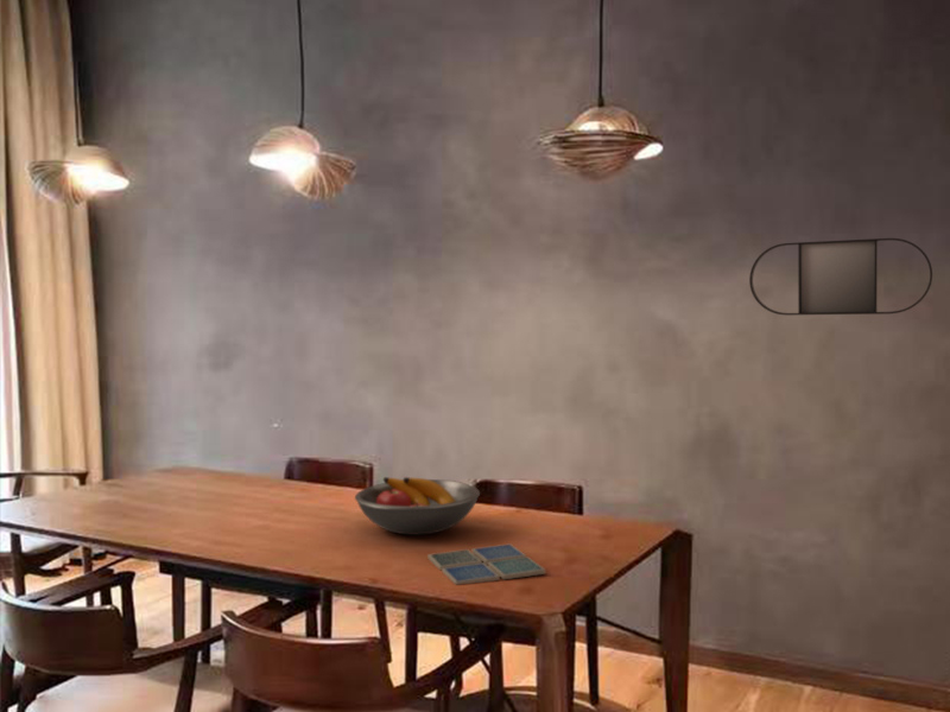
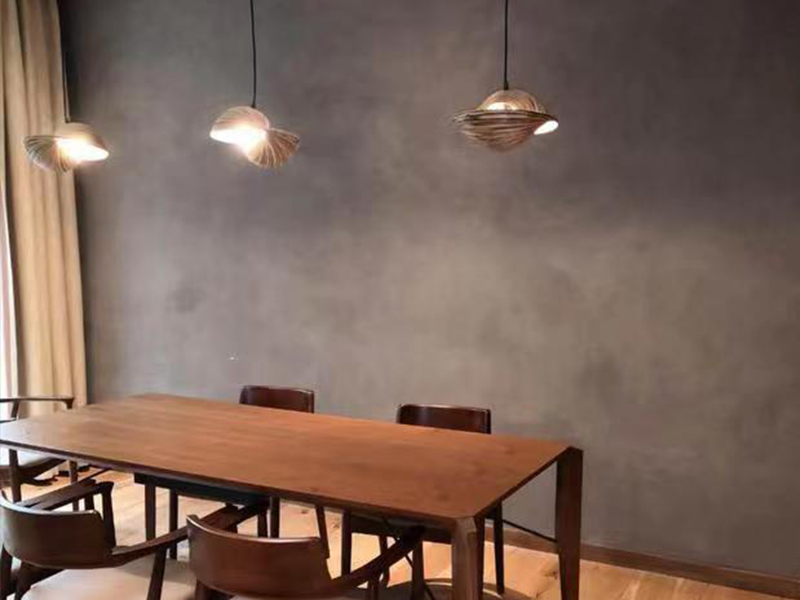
- home mirror [748,237,933,317]
- drink coaster [426,542,546,586]
- fruit bowl [354,476,481,536]
